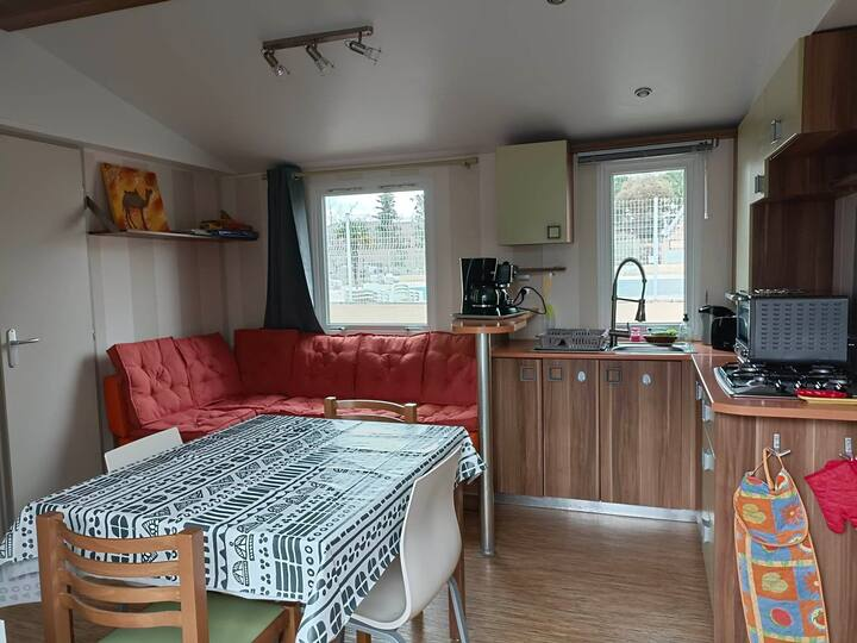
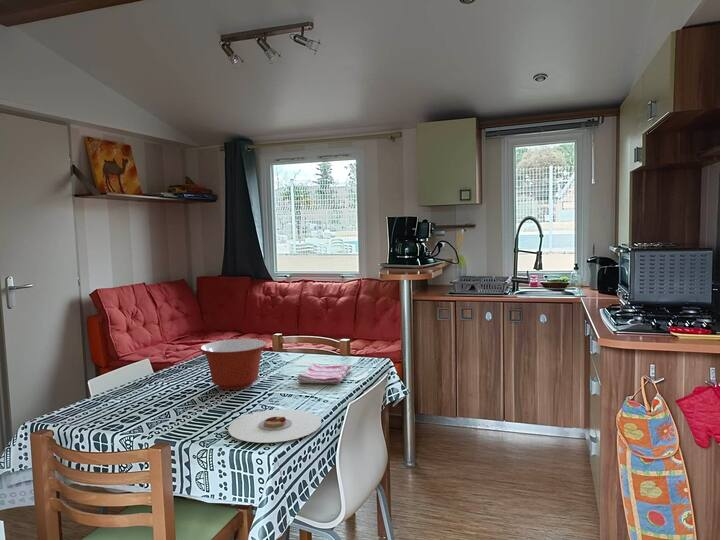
+ mixing bowl [200,338,268,391]
+ plate [227,408,322,444]
+ dish towel [297,364,352,385]
